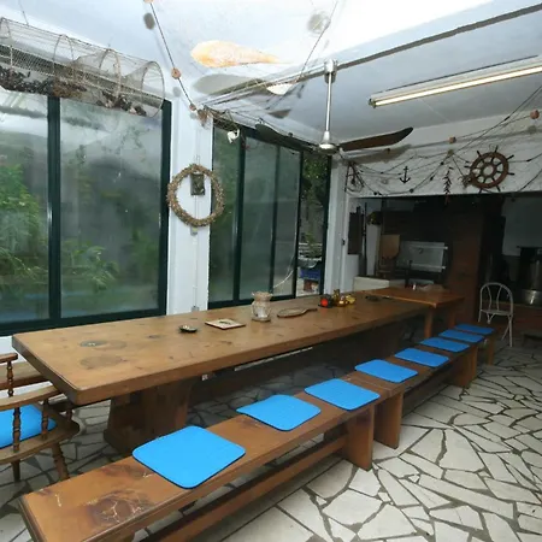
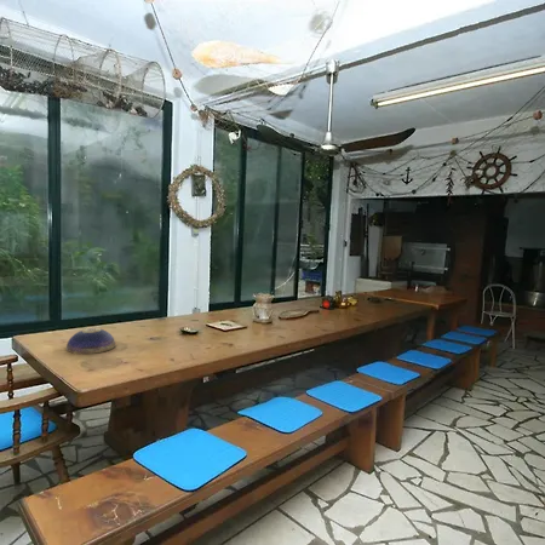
+ decorative bowl [65,327,116,355]
